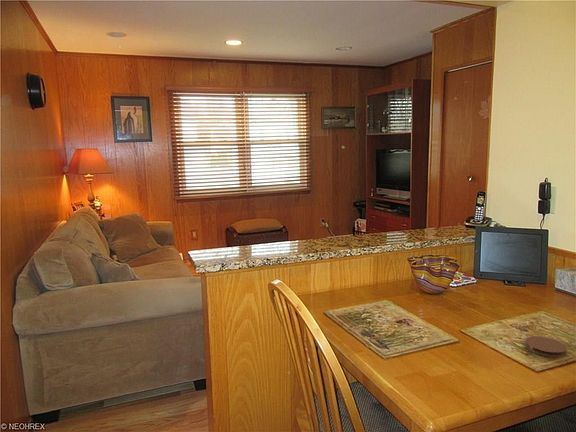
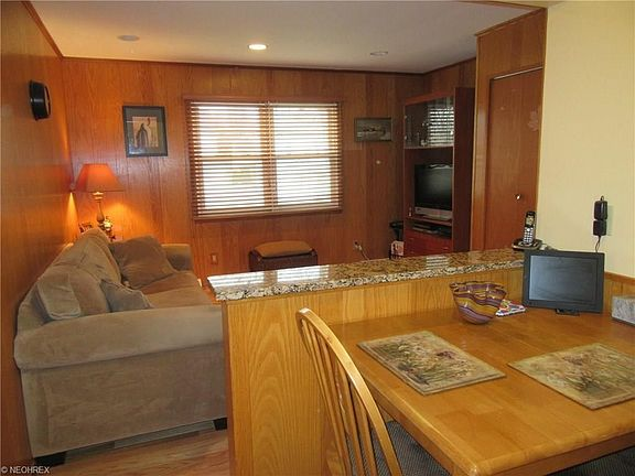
- coaster [524,335,568,358]
